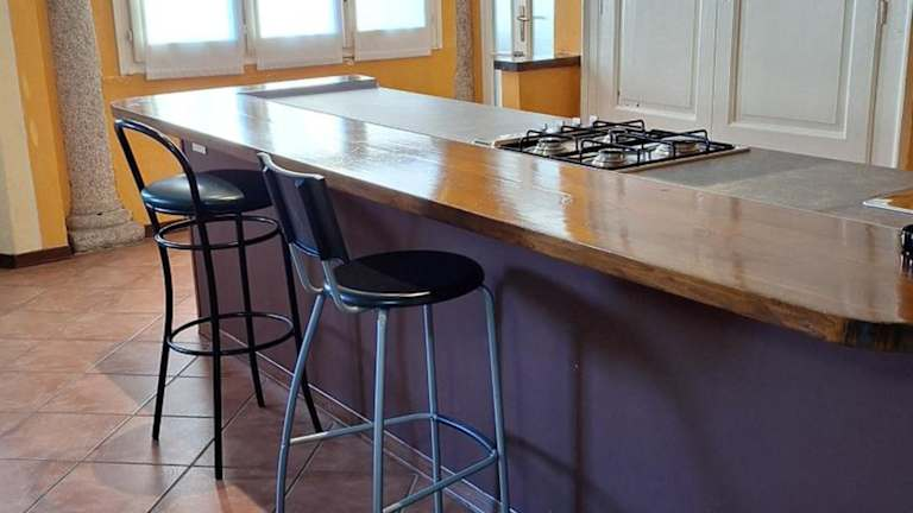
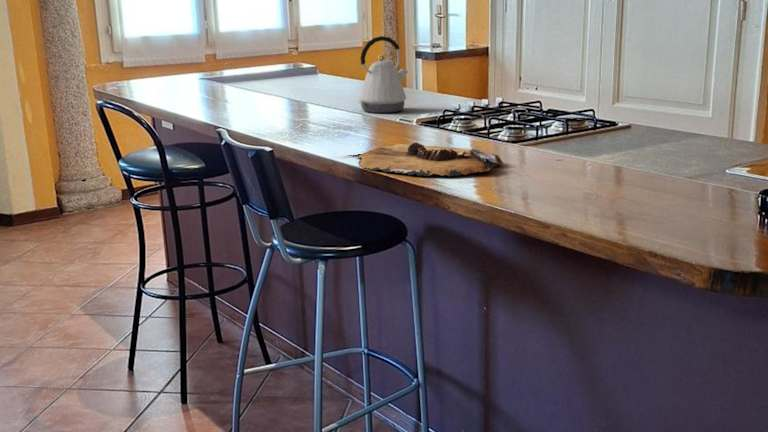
+ kettle [357,35,409,114]
+ cutting board [356,142,504,177]
